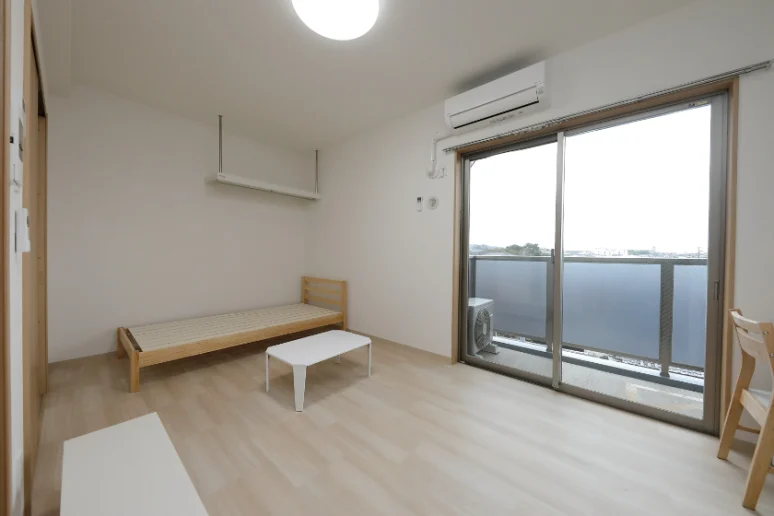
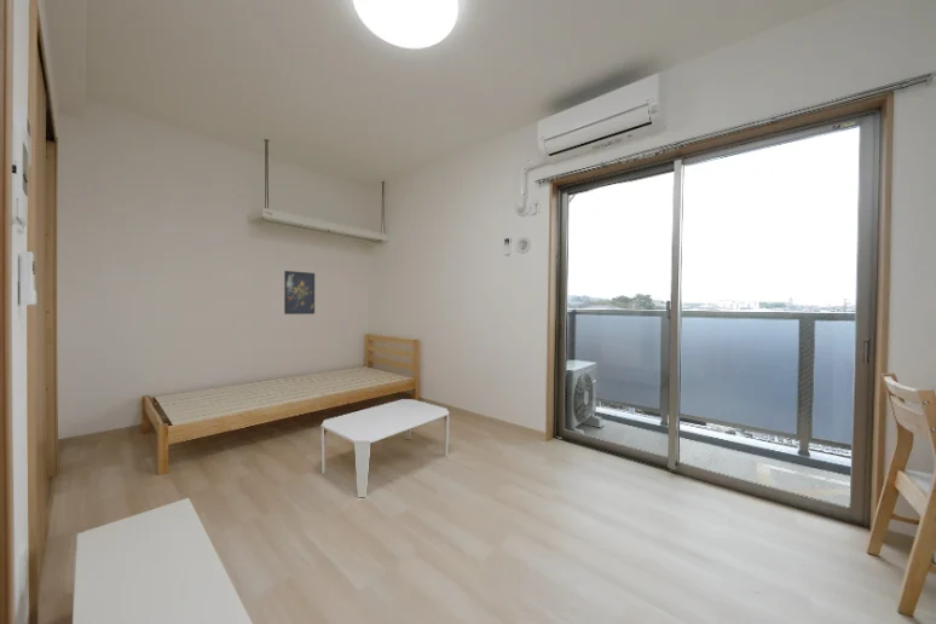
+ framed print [283,270,316,316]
